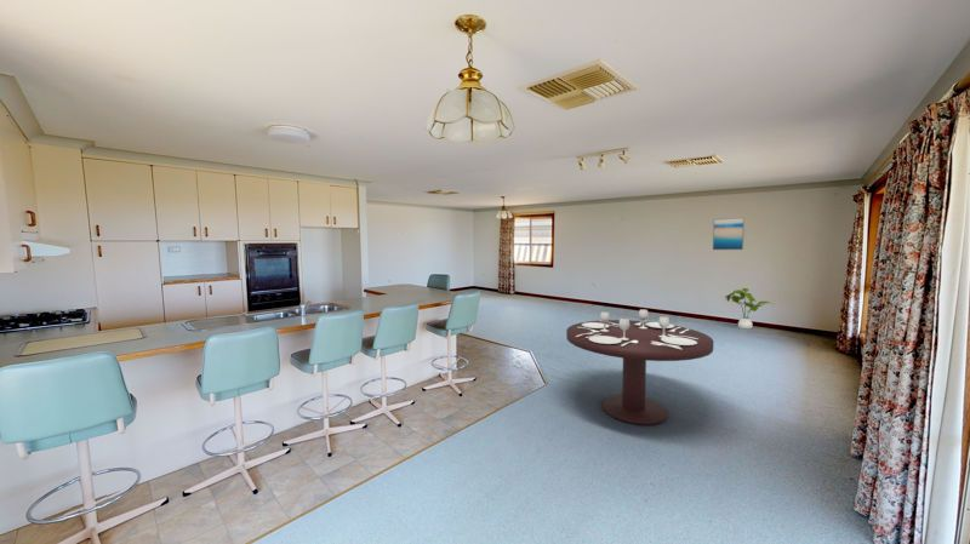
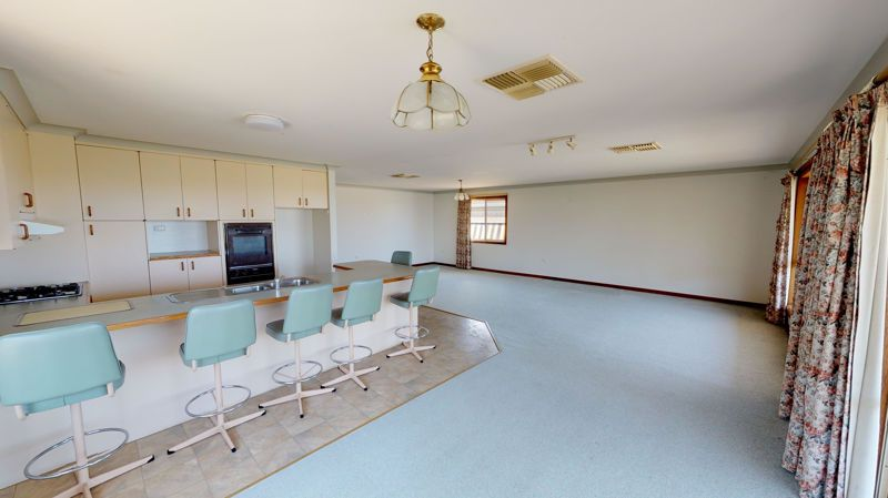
- wall art [712,217,746,251]
- house plant [724,287,774,330]
- dining table [565,308,715,426]
